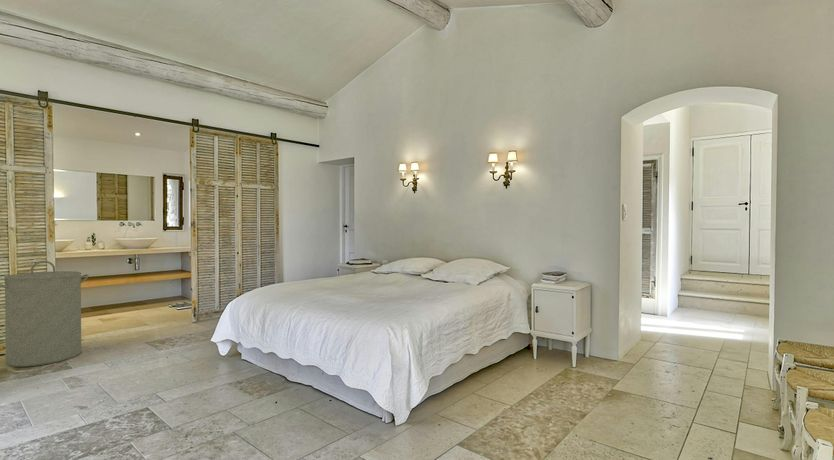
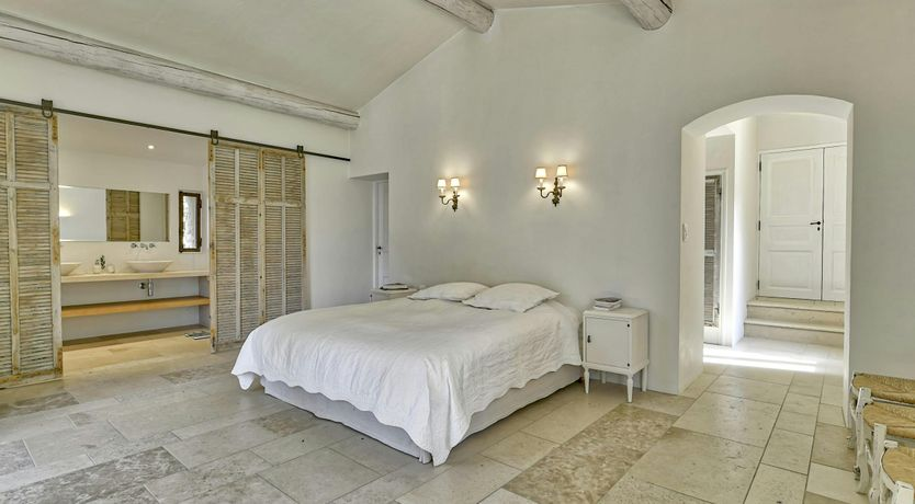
- laundry hamper [0,260,90,368]
